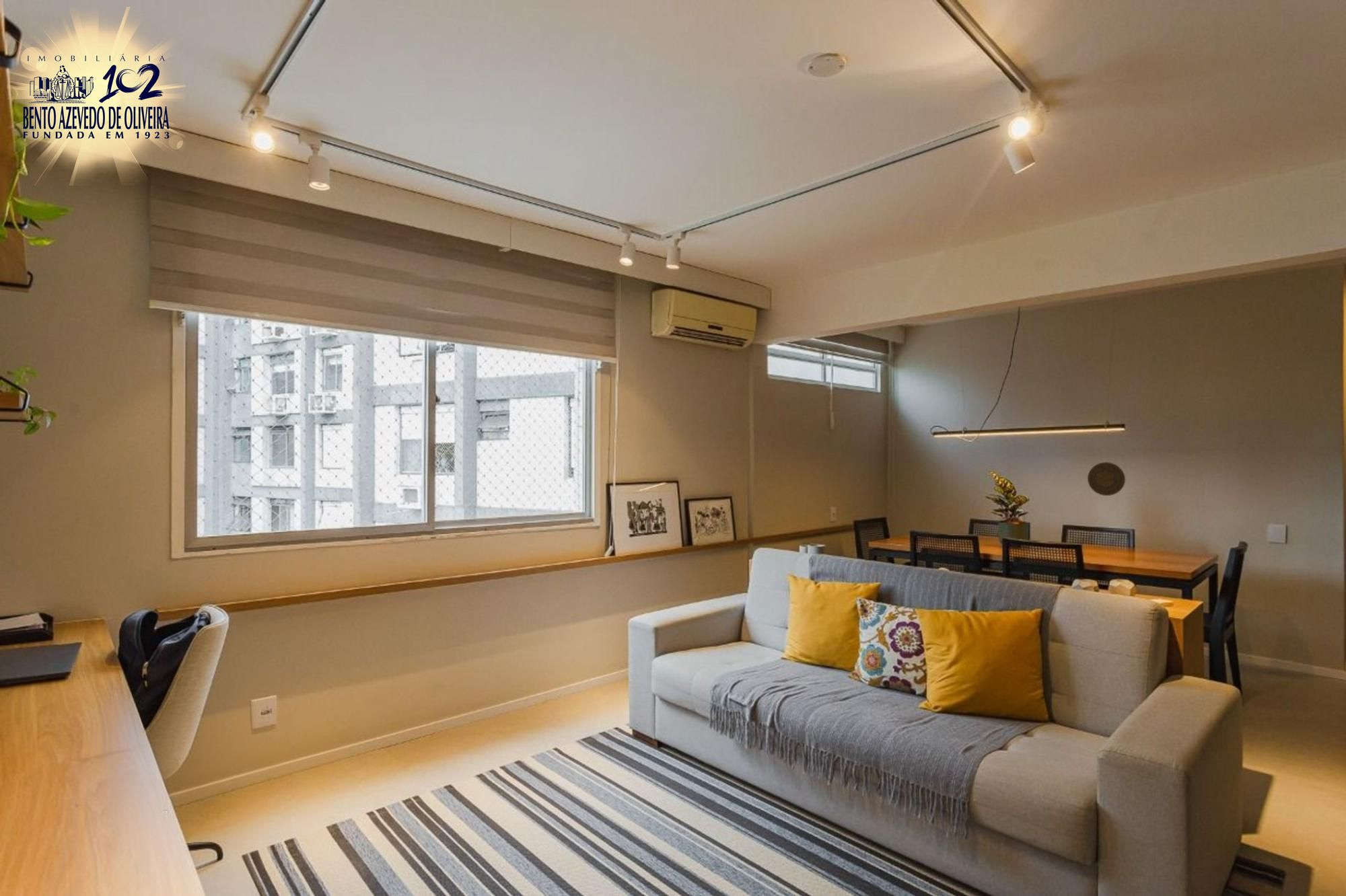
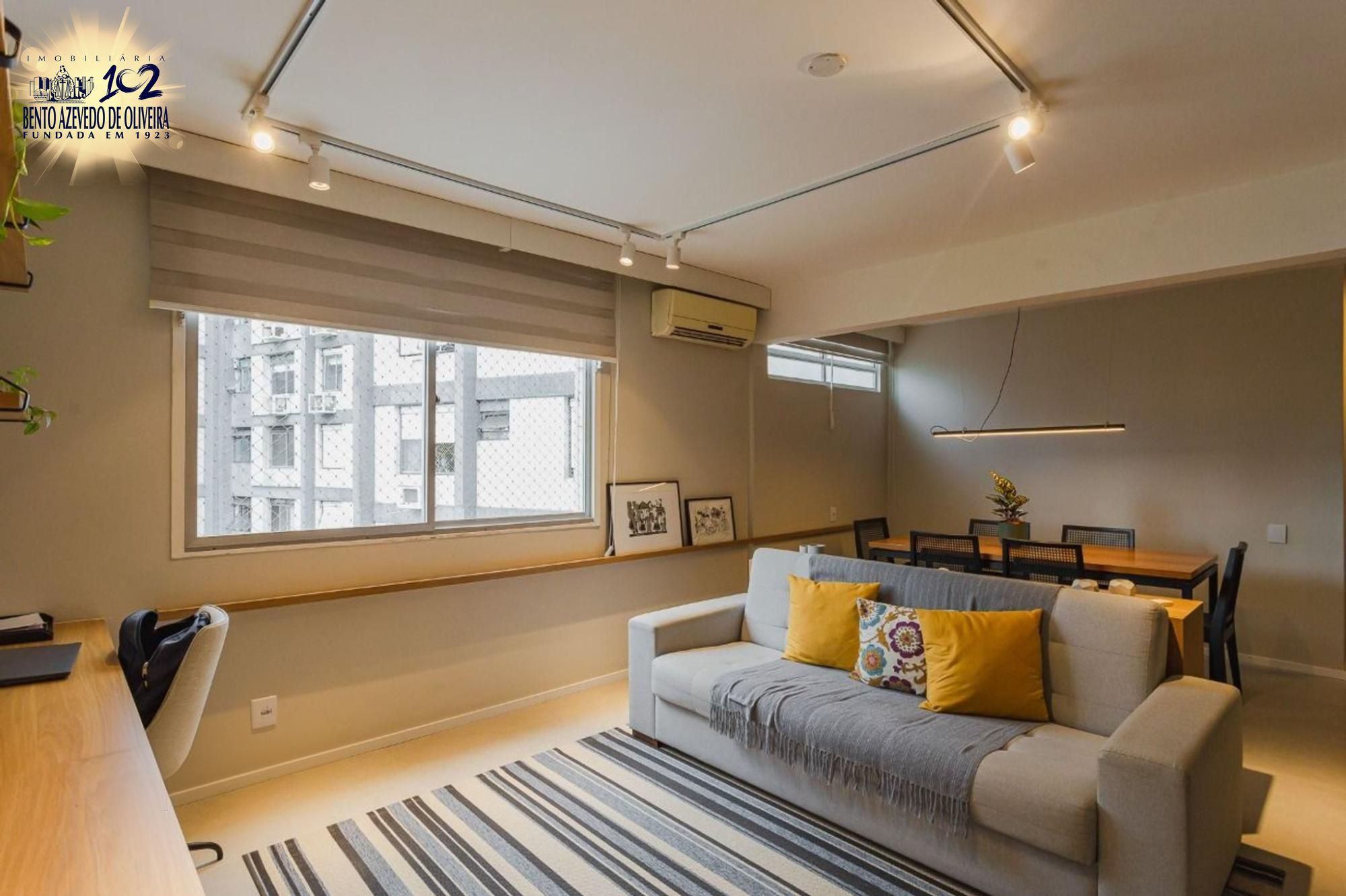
- decorative plate [1087,461,1126,496]
